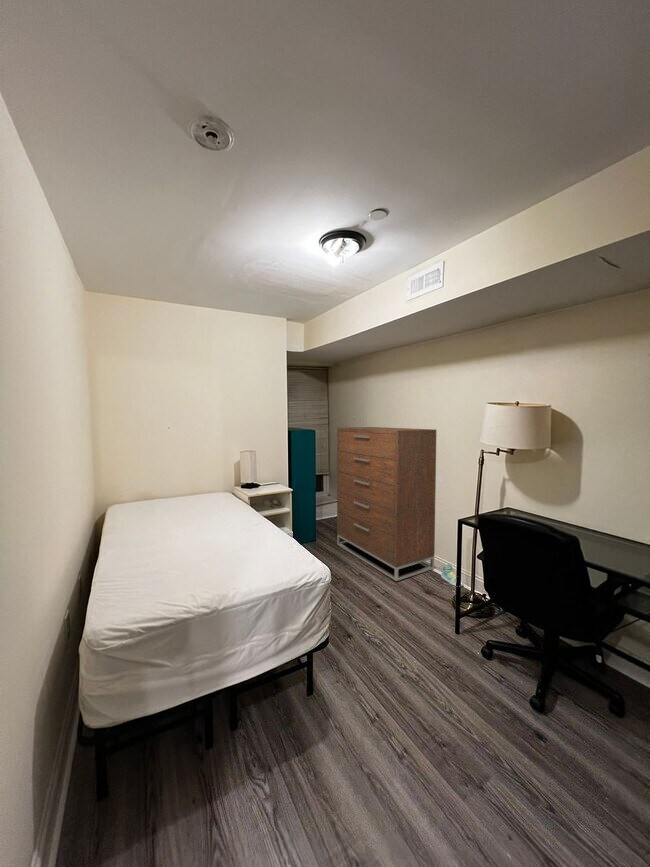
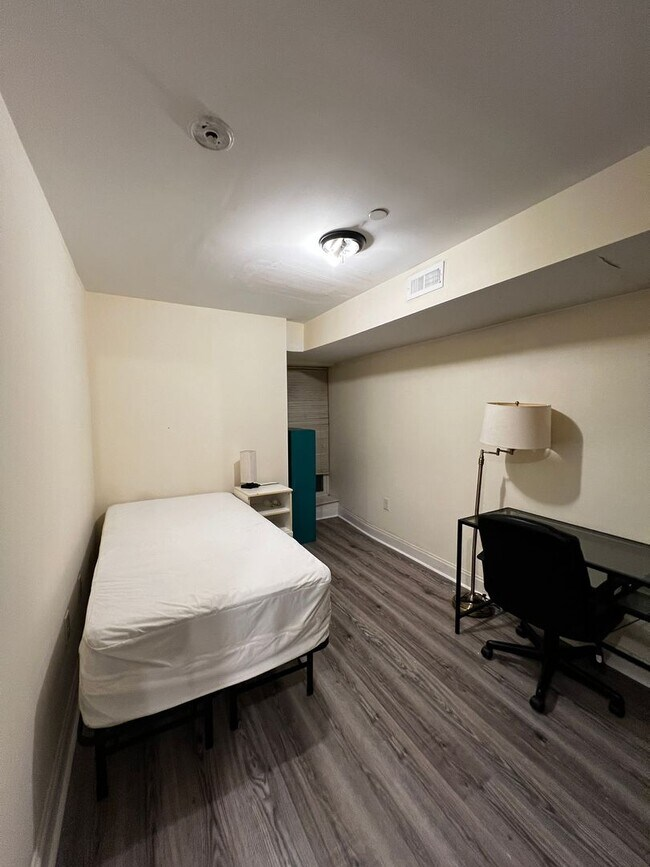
- sneaker [440,563,464,587]
- dresser [336,426,437,582]
